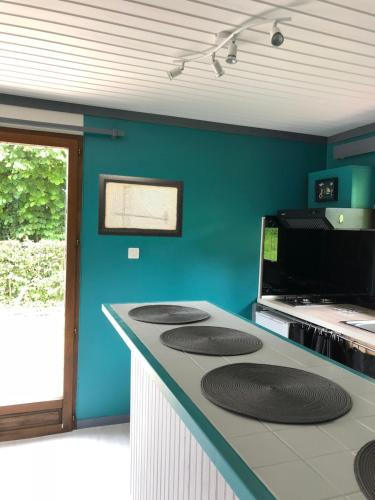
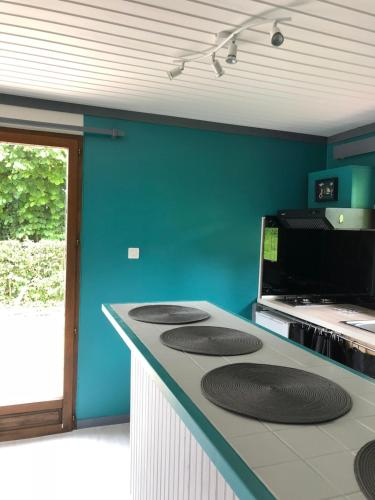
- wall art [97,173,185,238]
